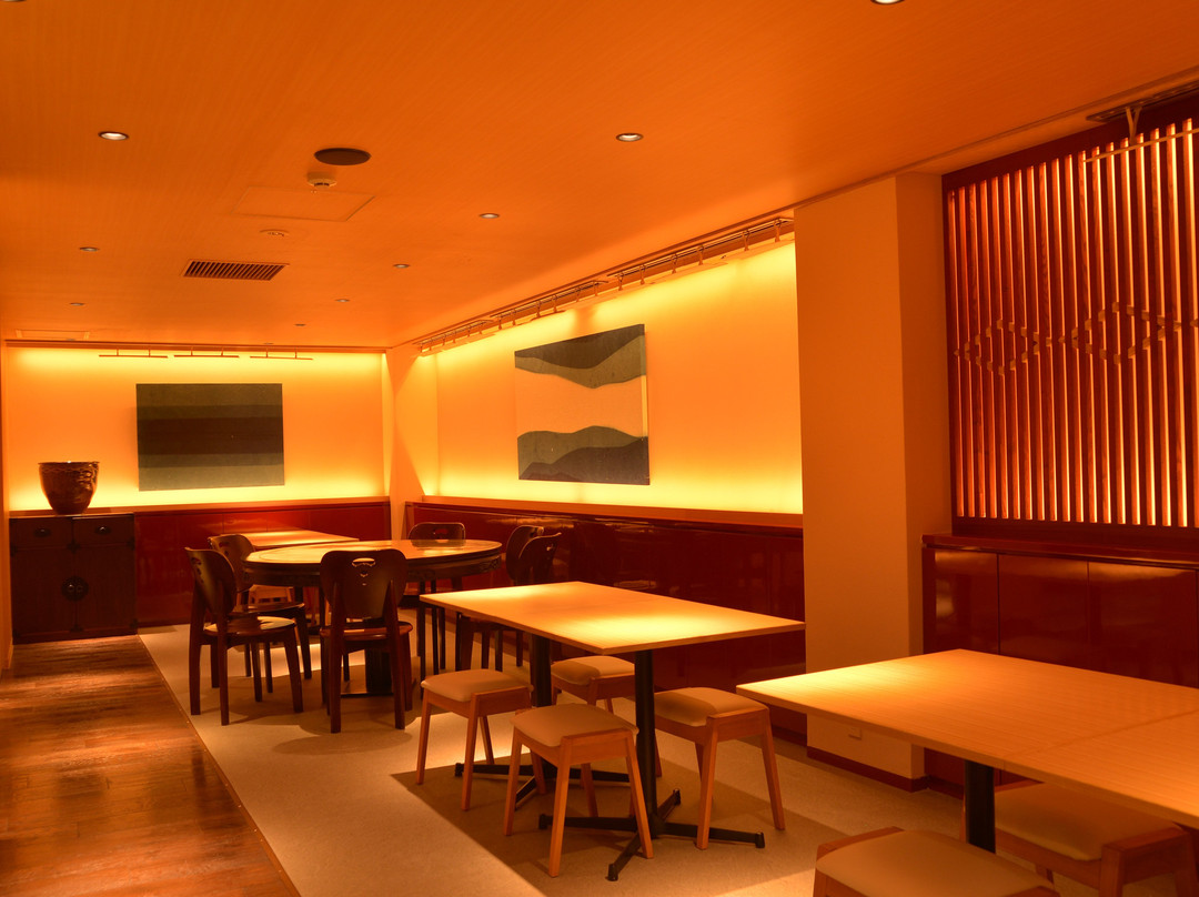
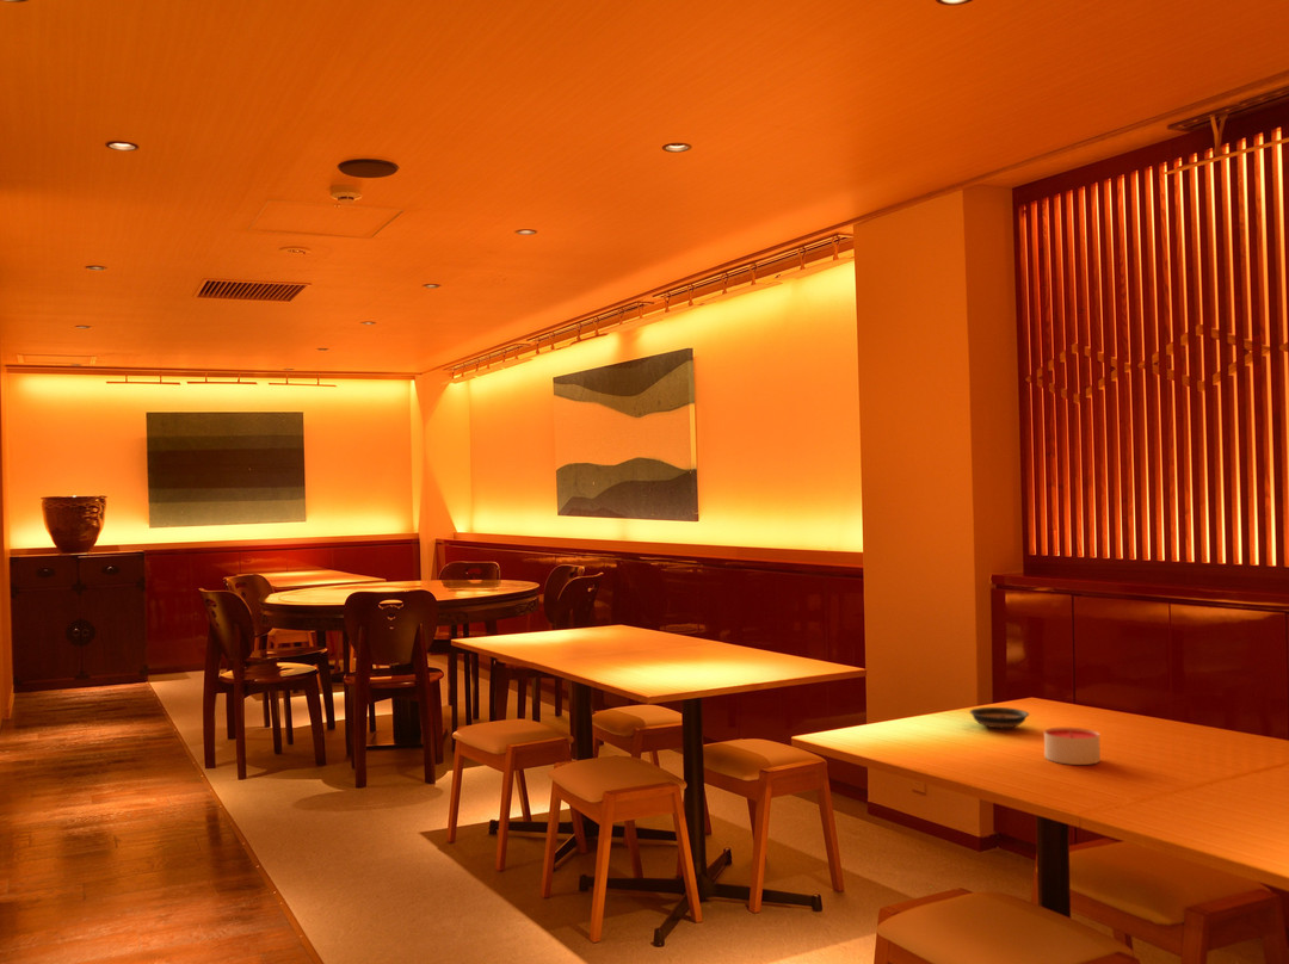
+ saucer [968,706,1030,729]
+ candle [1043,727,1102,766]
